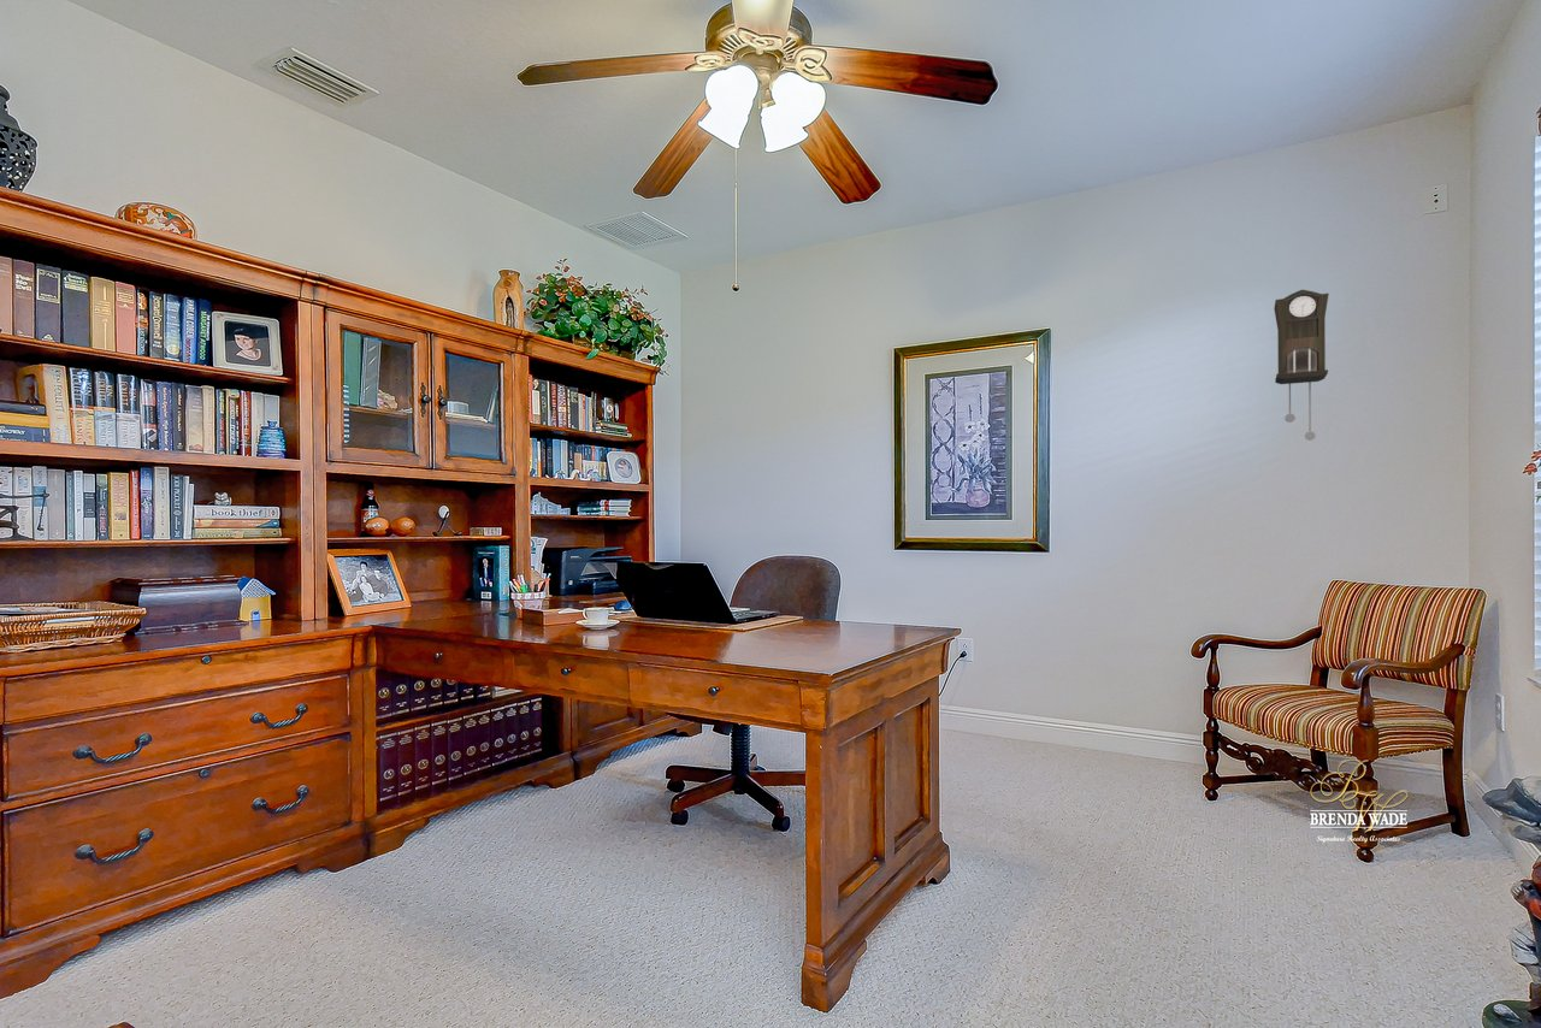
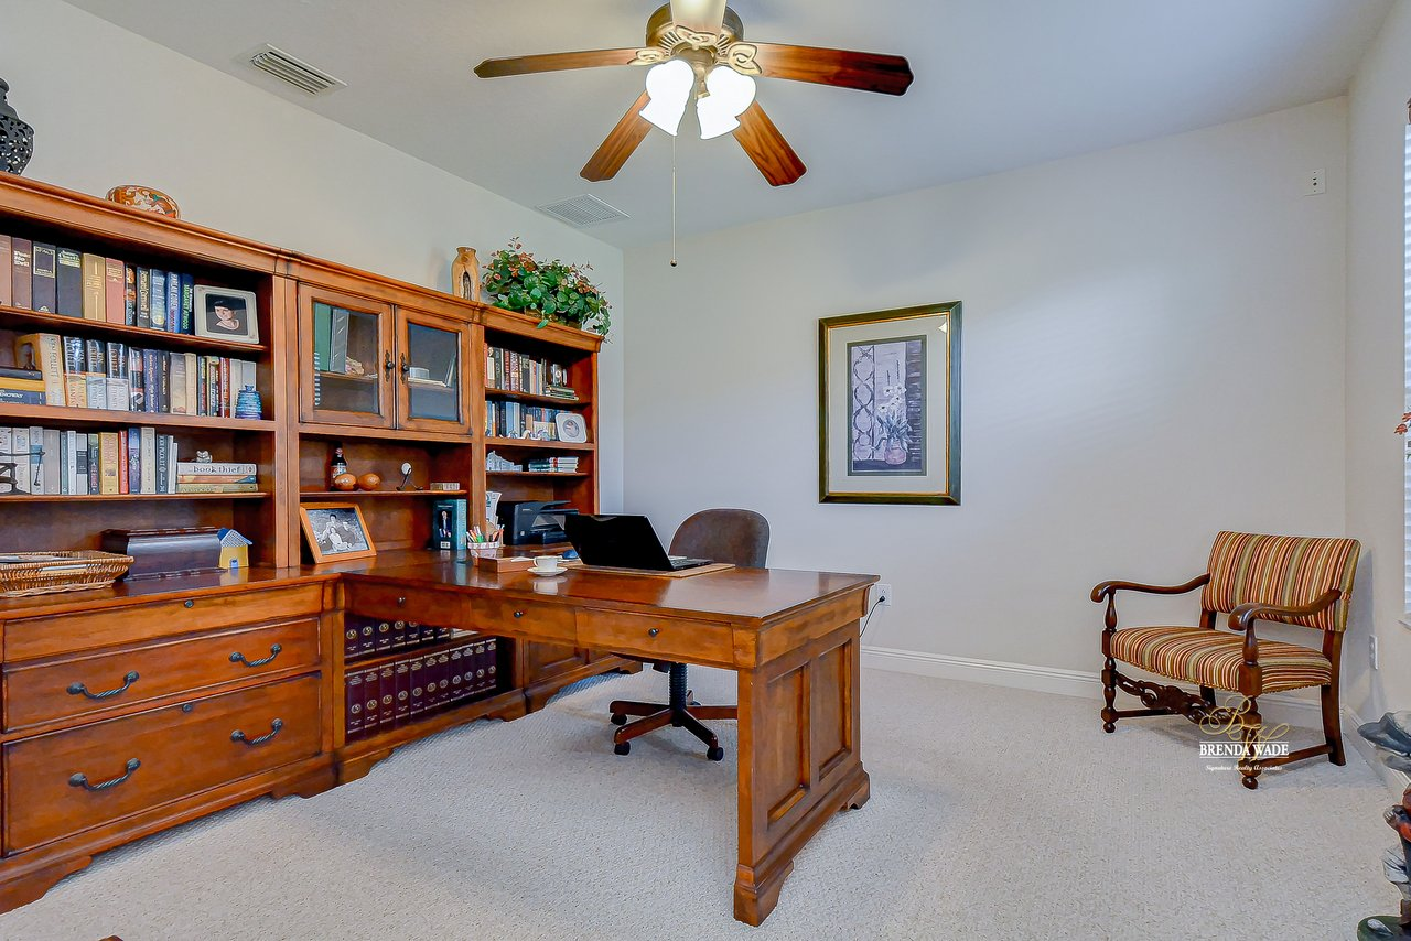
- pendulum clock [1273,289,1330,442]
